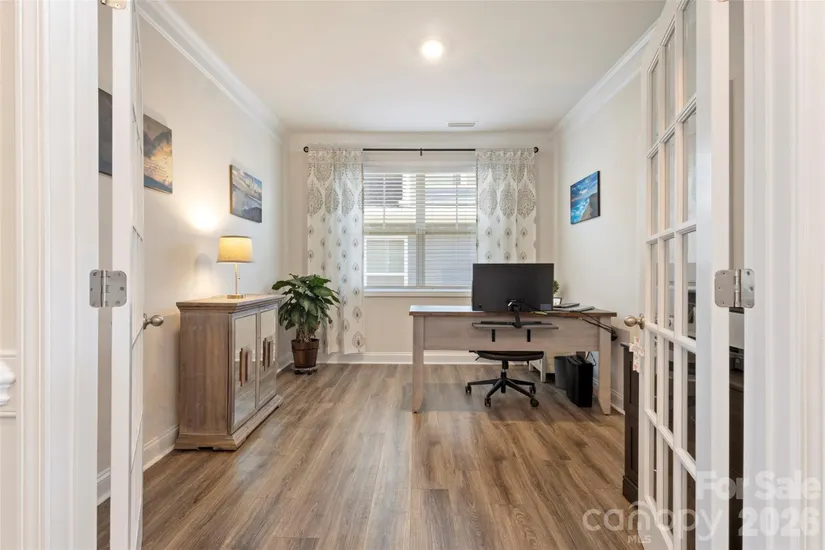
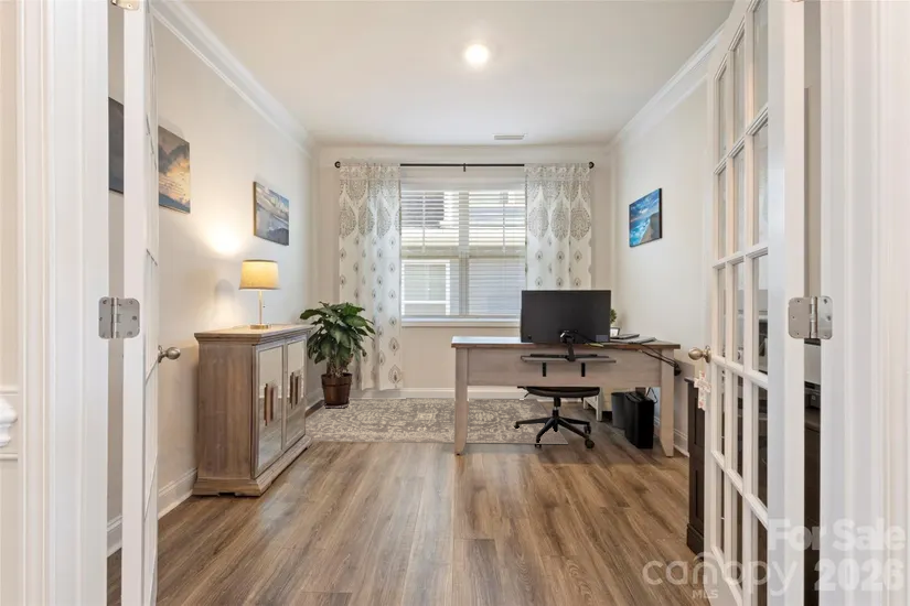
+ rug [304,397,569,445]
